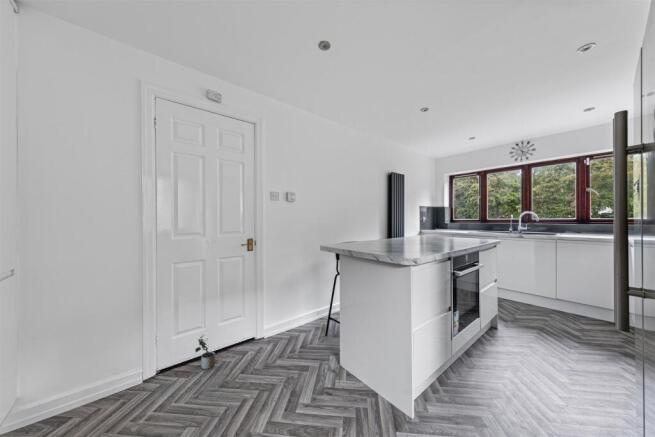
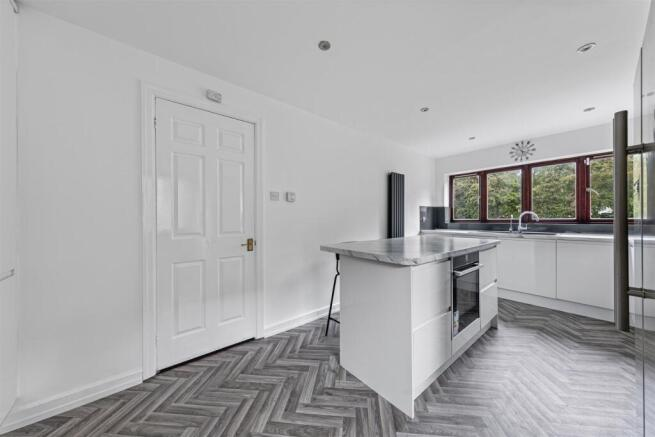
- potted plant [194,334,216,370]
